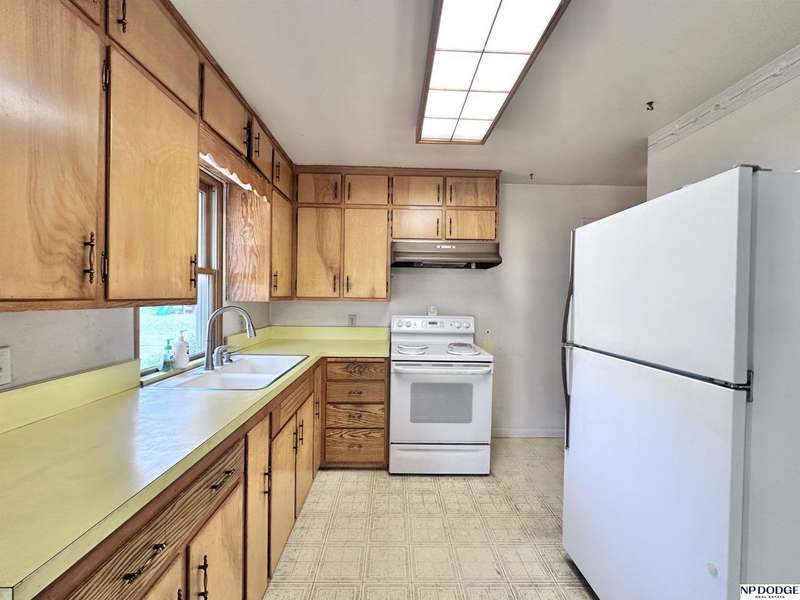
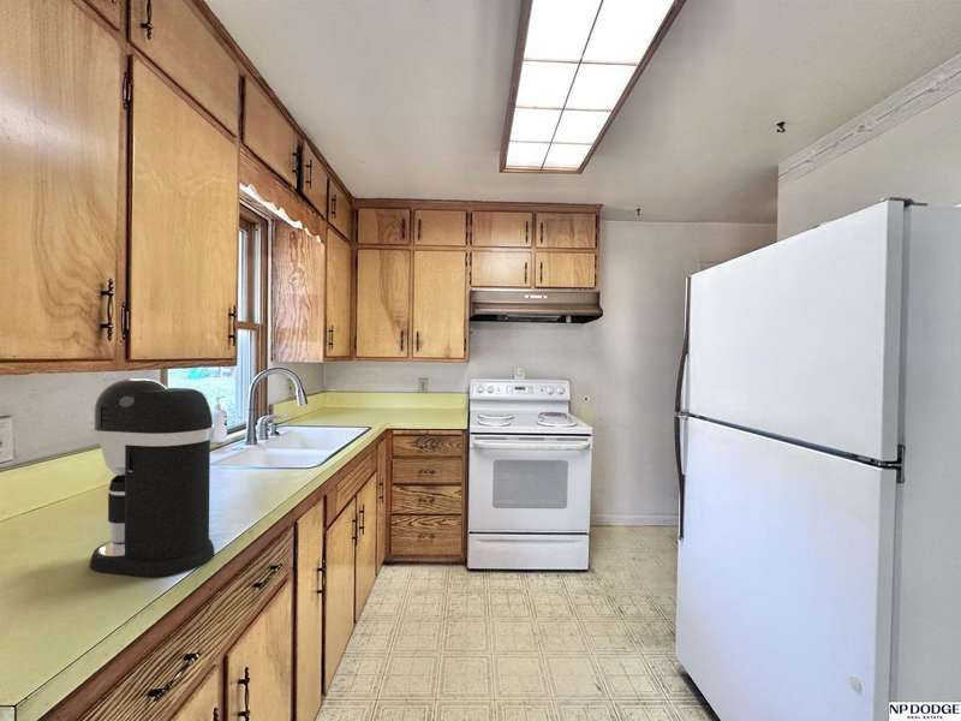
+ coffee maker [89,377,216,578]
